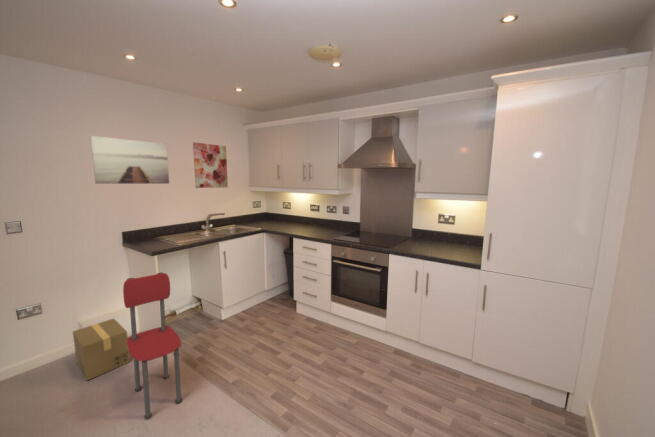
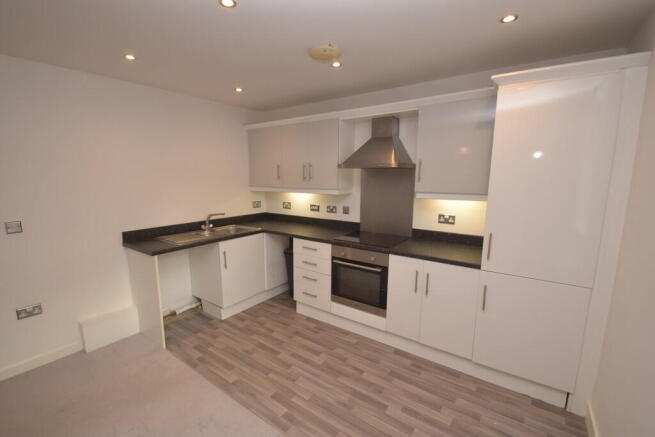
- wall art [192,141,229,189]
- wall art [89,135,170,185]
- cardboard box [72,317,131,382]
- dining chair [122,272,183,420]
